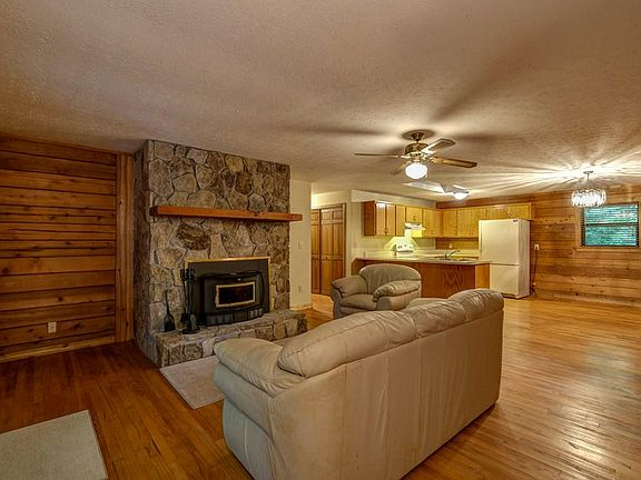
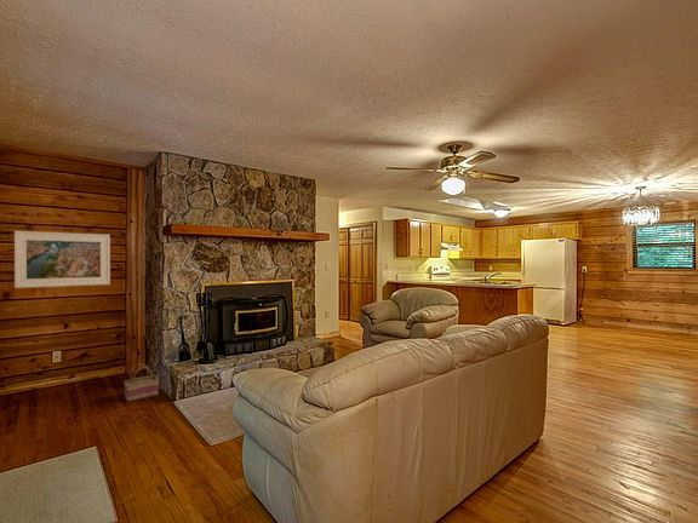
+ basket [124,362,160,403]
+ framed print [13,230,111,289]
